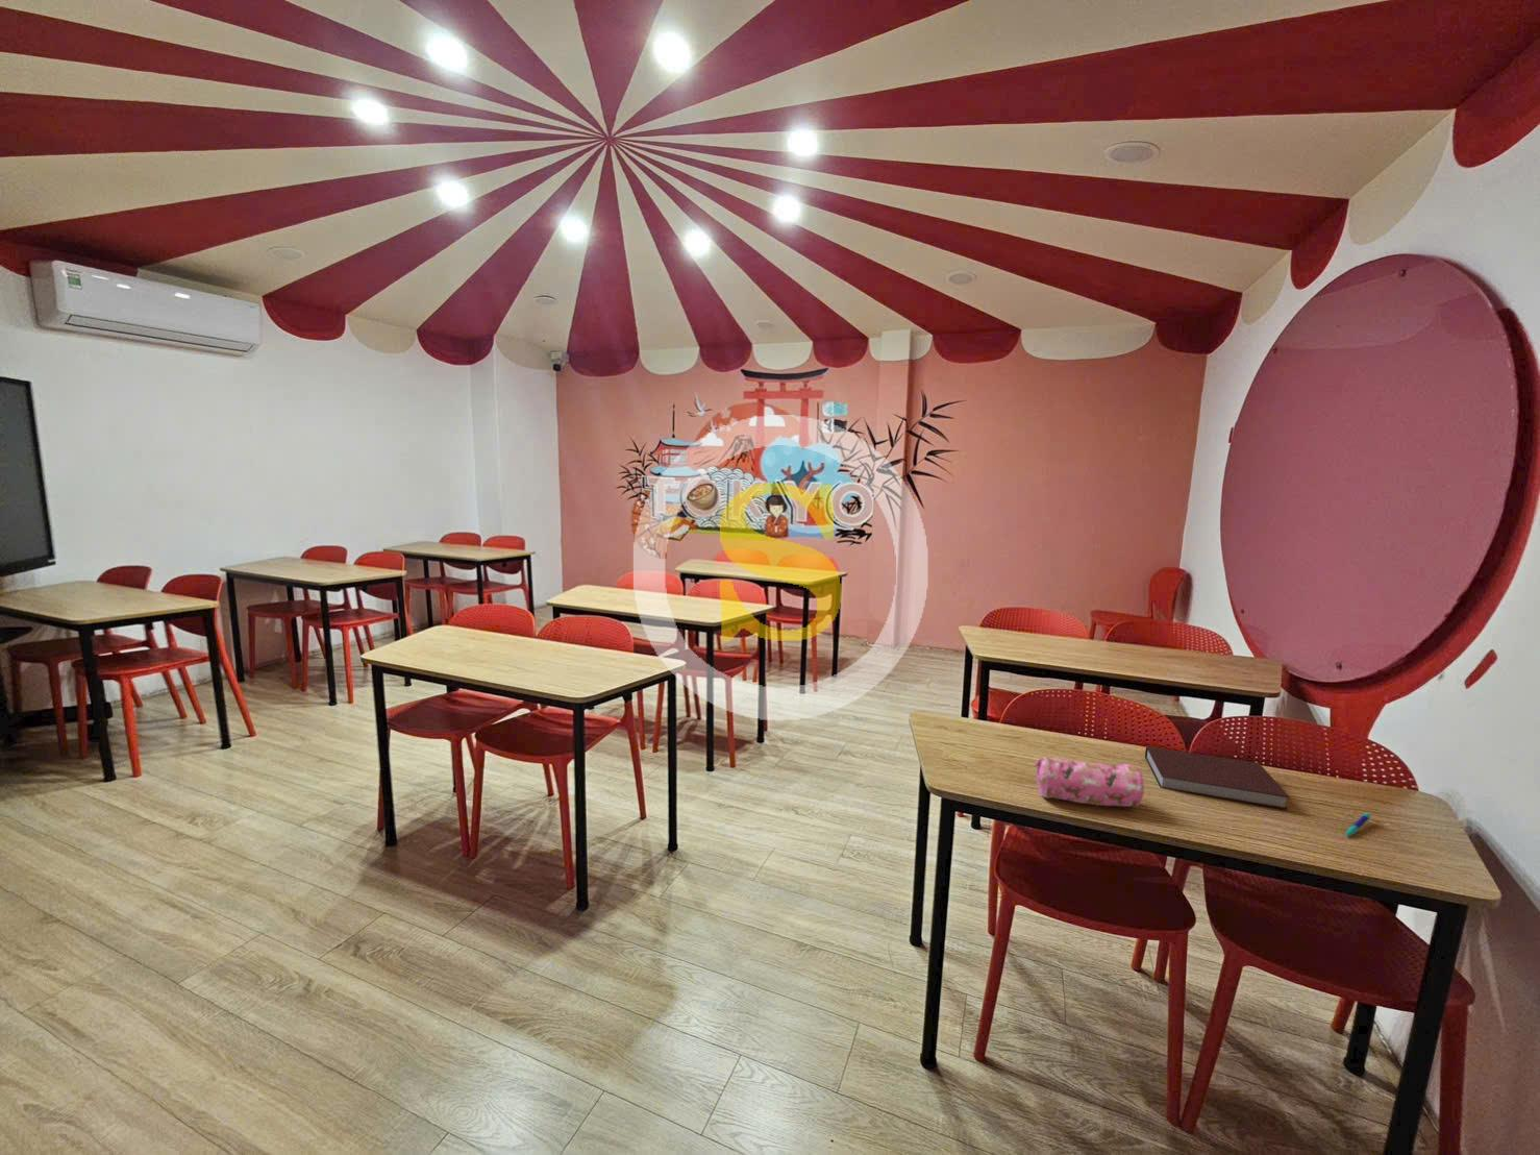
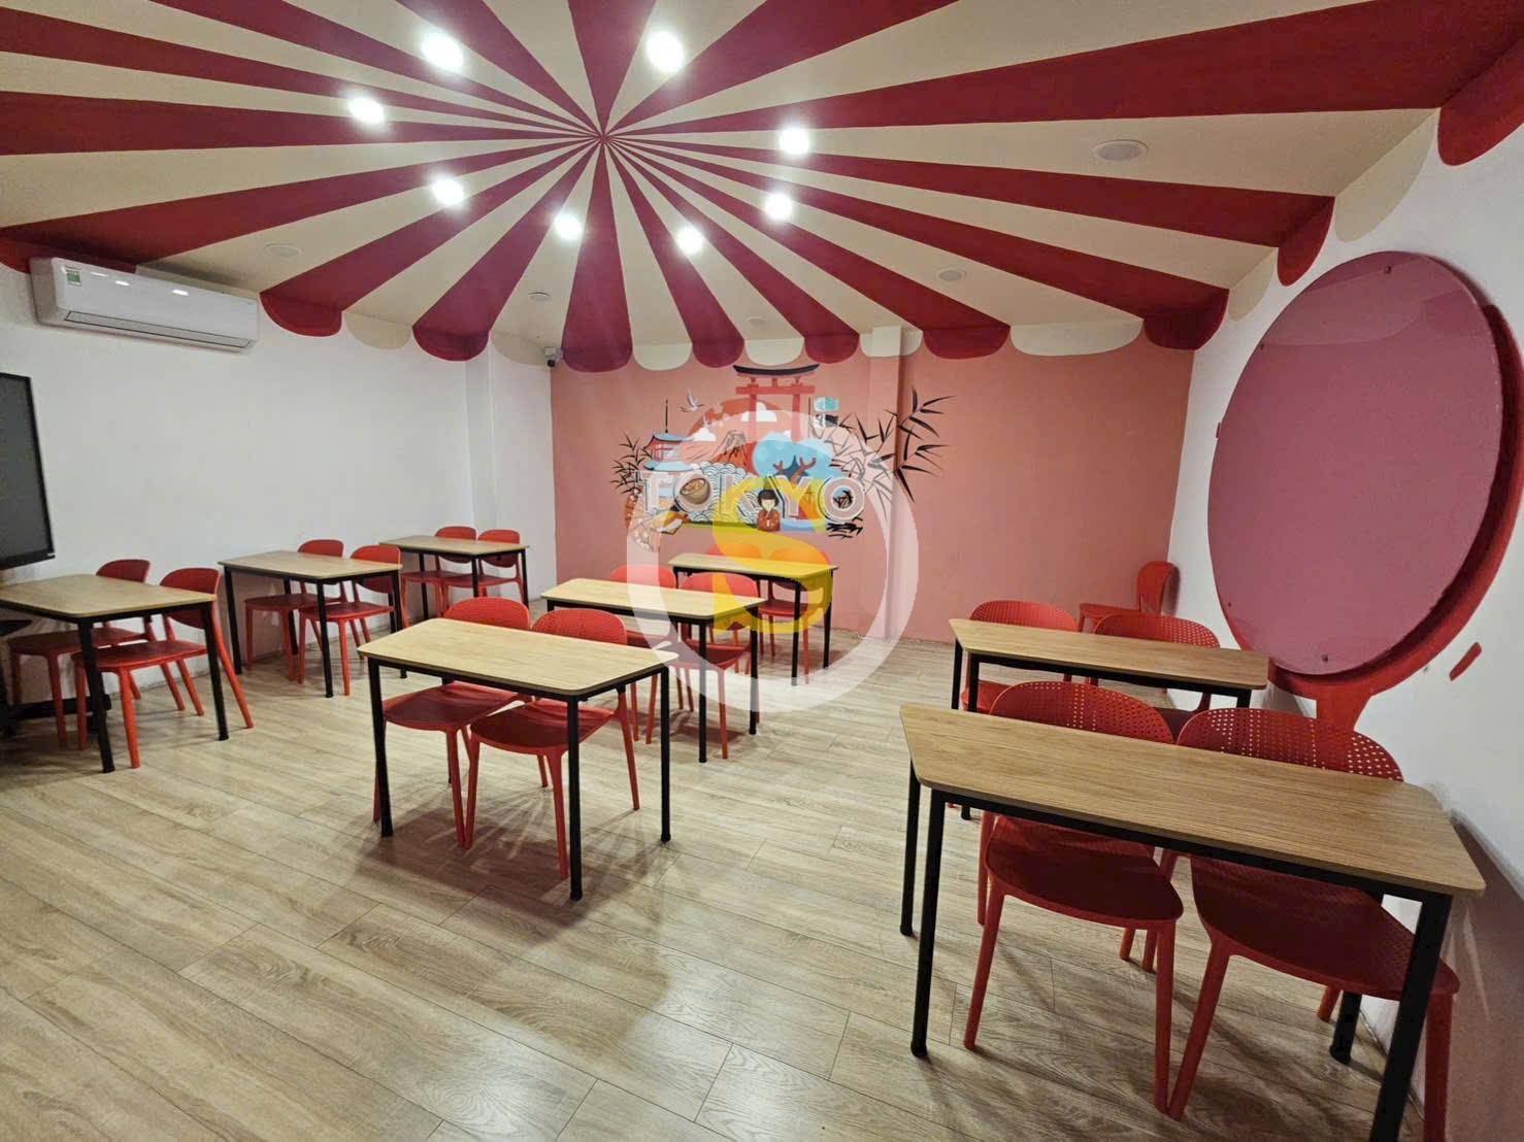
- notebook [1143,745,1291,810]
- pencil case [1033,756,1145,808]
- pen [1345,812,1371,837]
